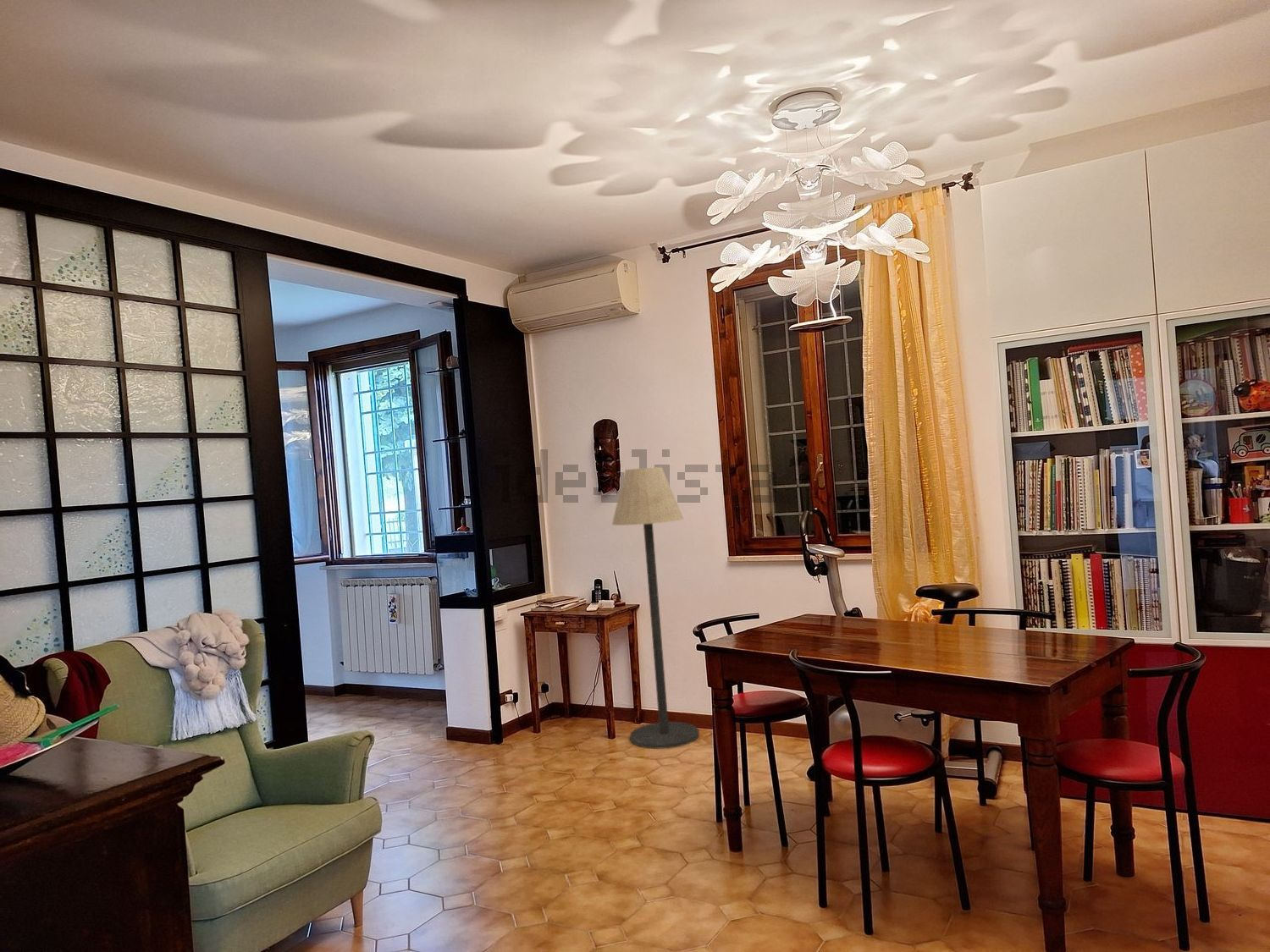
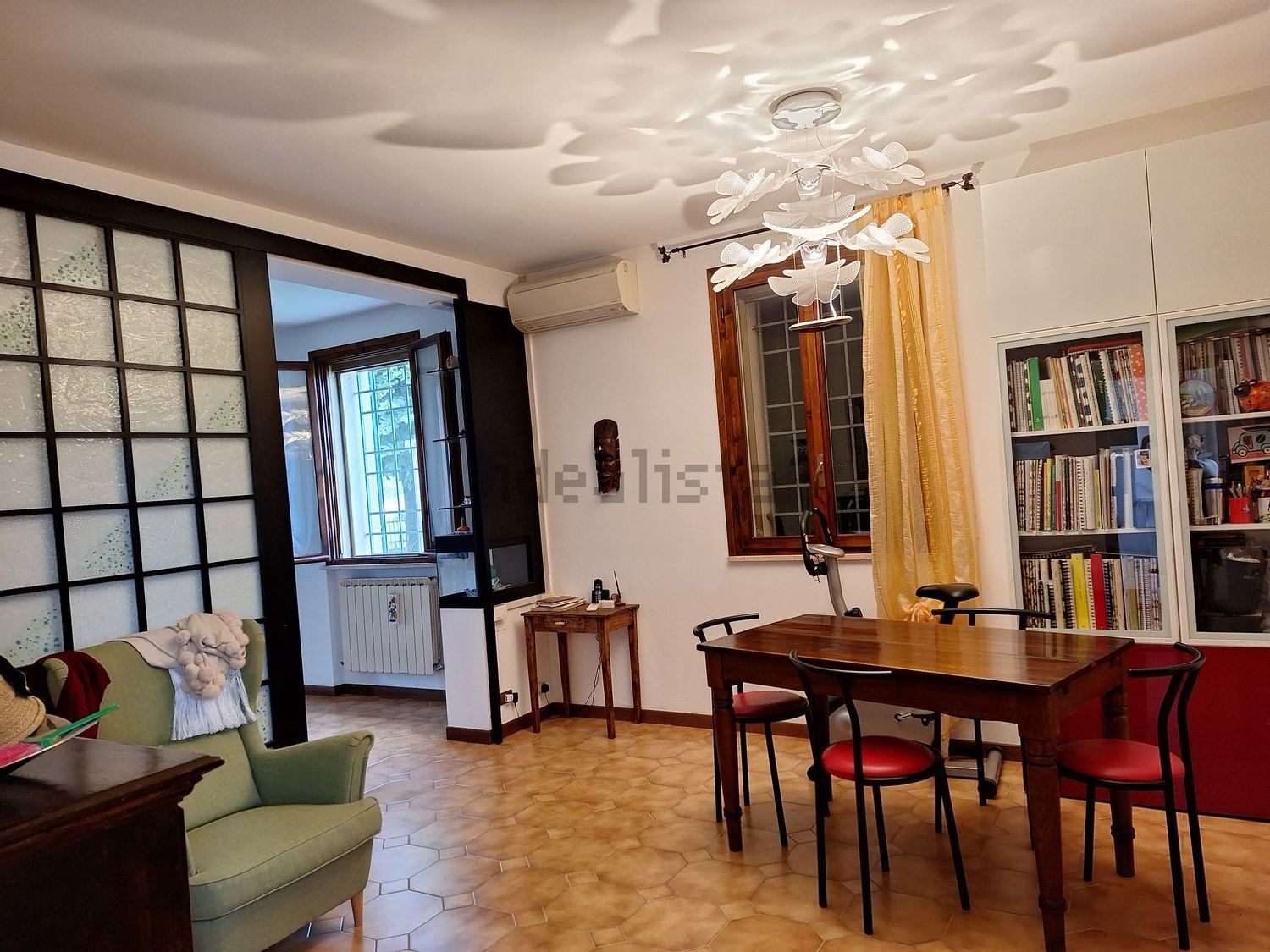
- floor lamp [611,466,700,750]
